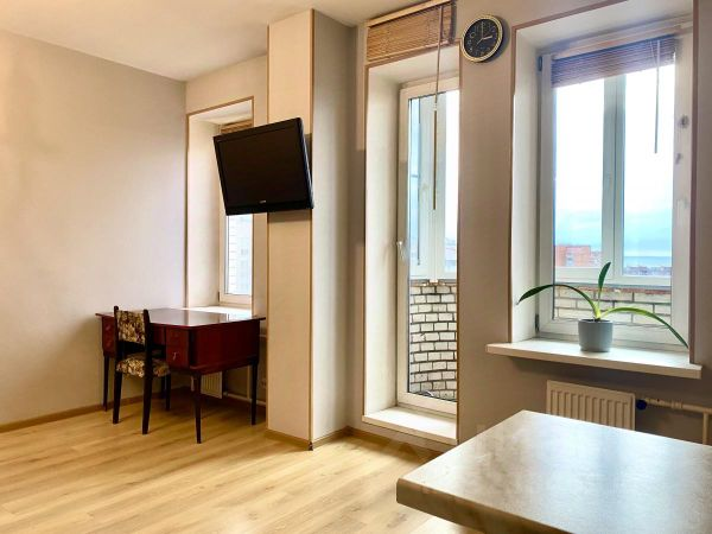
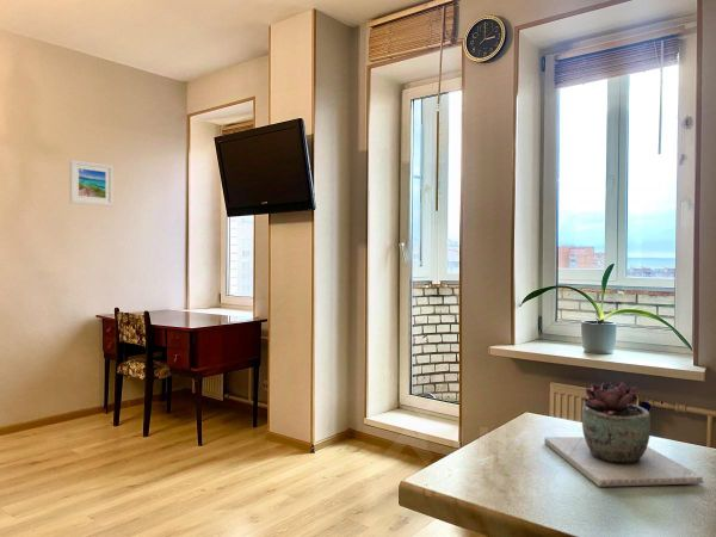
+ succulent plant [543,379,705,488]
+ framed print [68,159,115,208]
